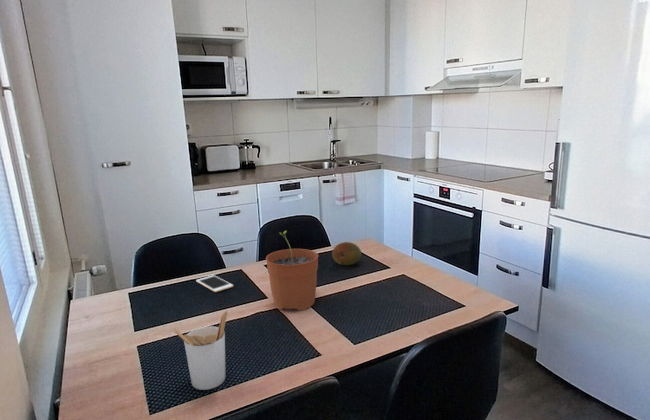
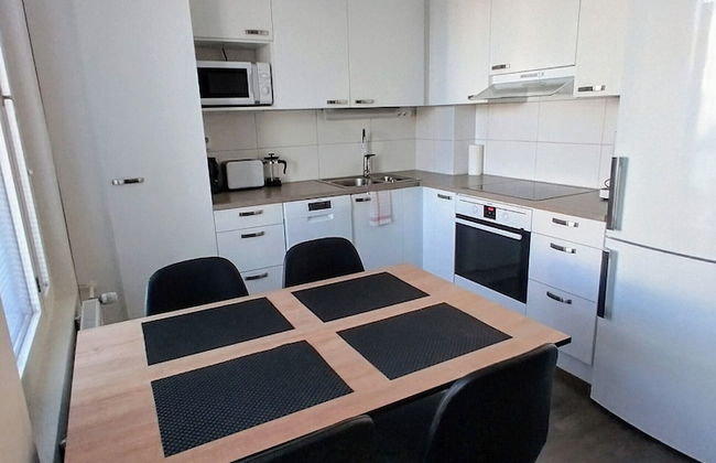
- fruit [331,241,362,266]
- plant pot [265,230,319,311]
- cell phone [195,274,234,293]
- utensil holder [173,310,228,391]
